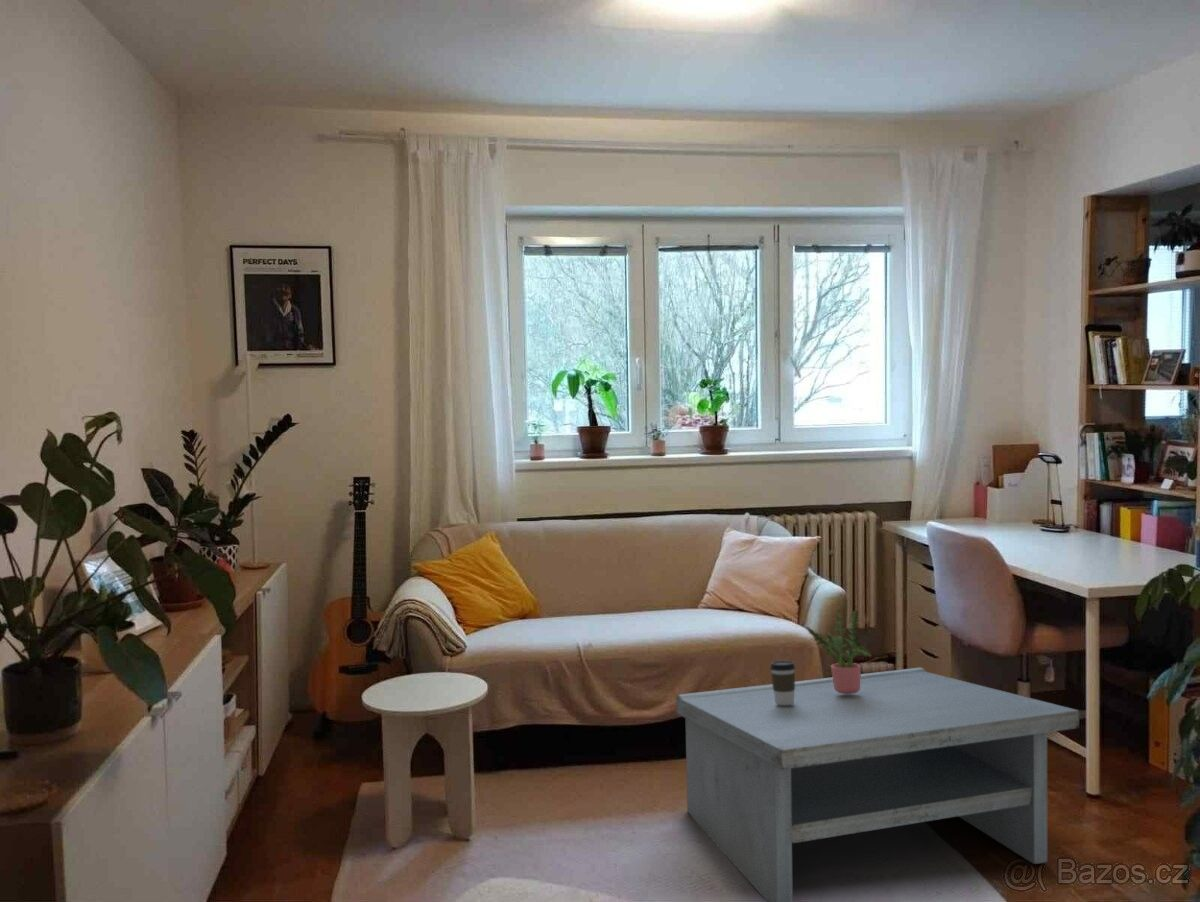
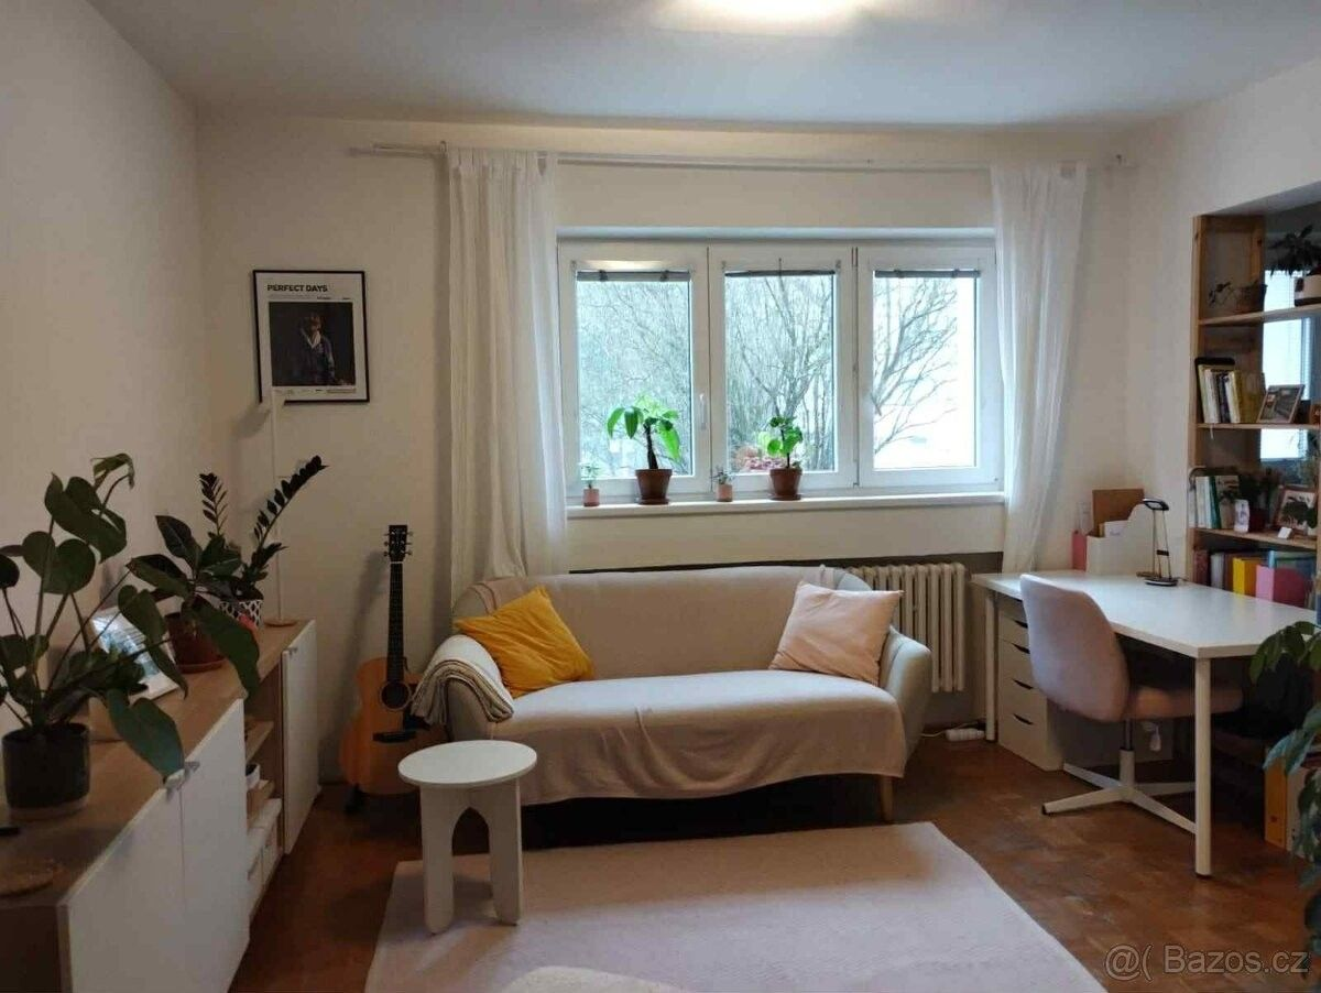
- potted plant [805,609,873,694]
- coffee table [675,667,1080,902]
- coffee cup [769,660,796,705]
